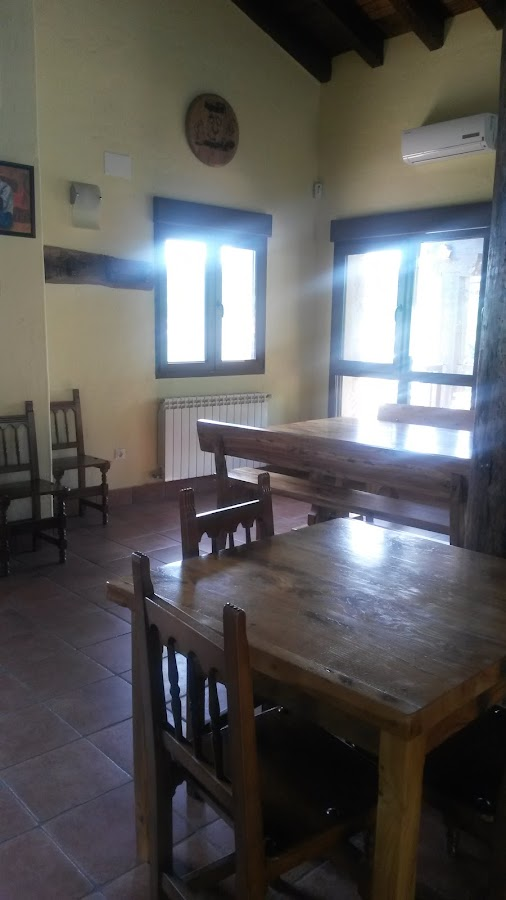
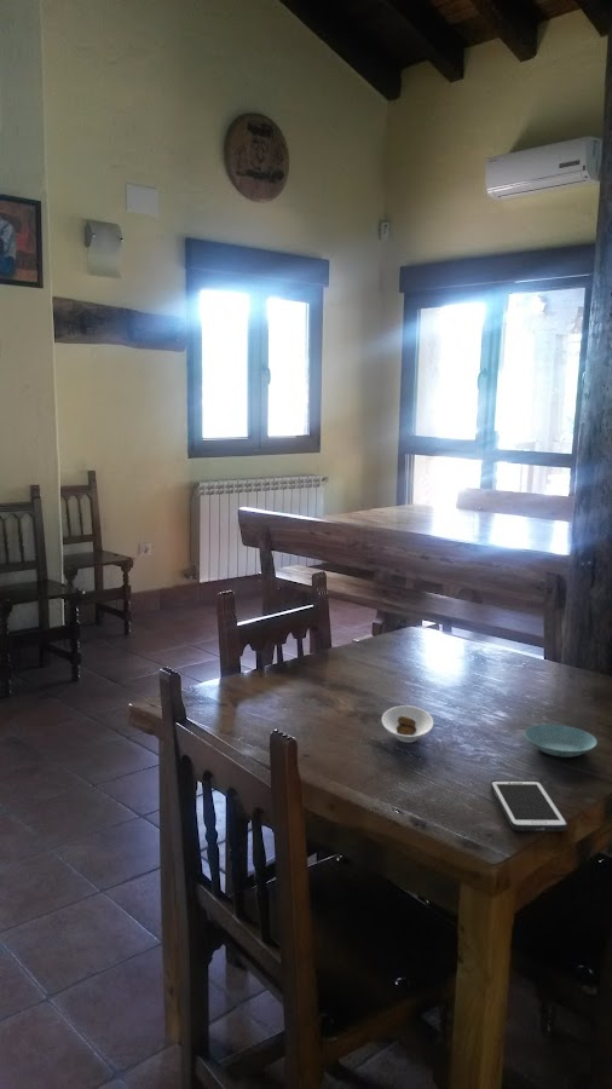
+ saucer [381,704,434,744]
+ cell phone [490,779,568,832]
+ saucer [522,724,599,759]
